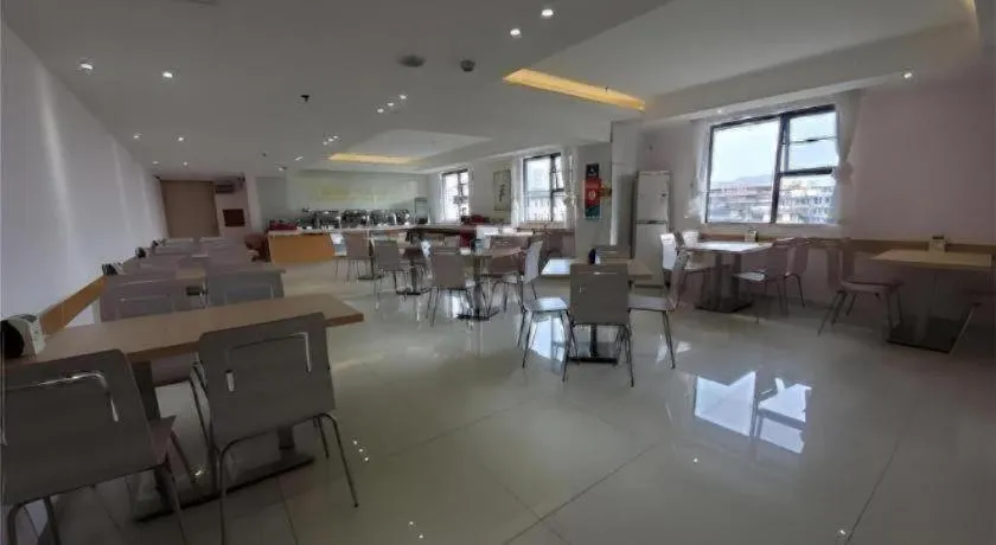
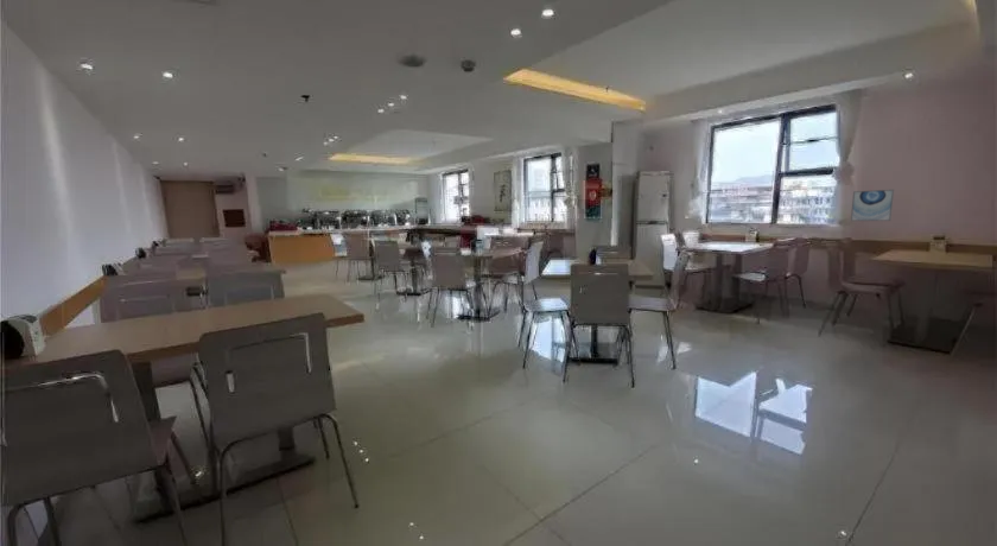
+ wall art [850,189,895,222]
